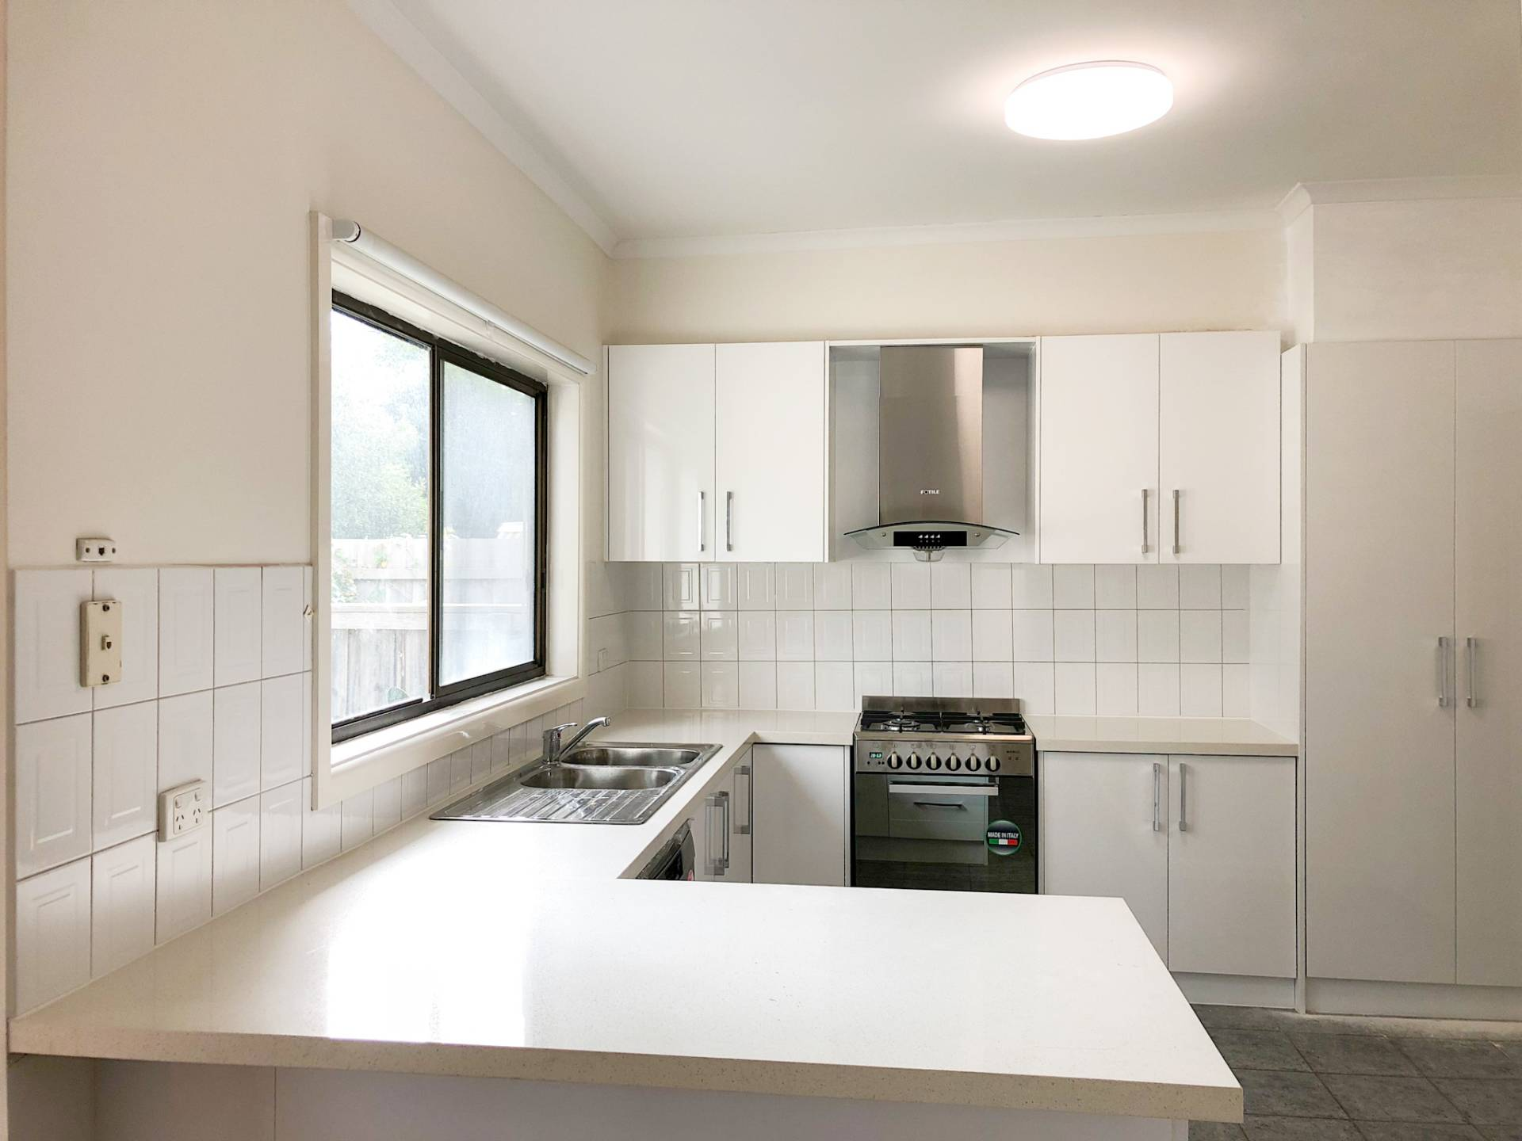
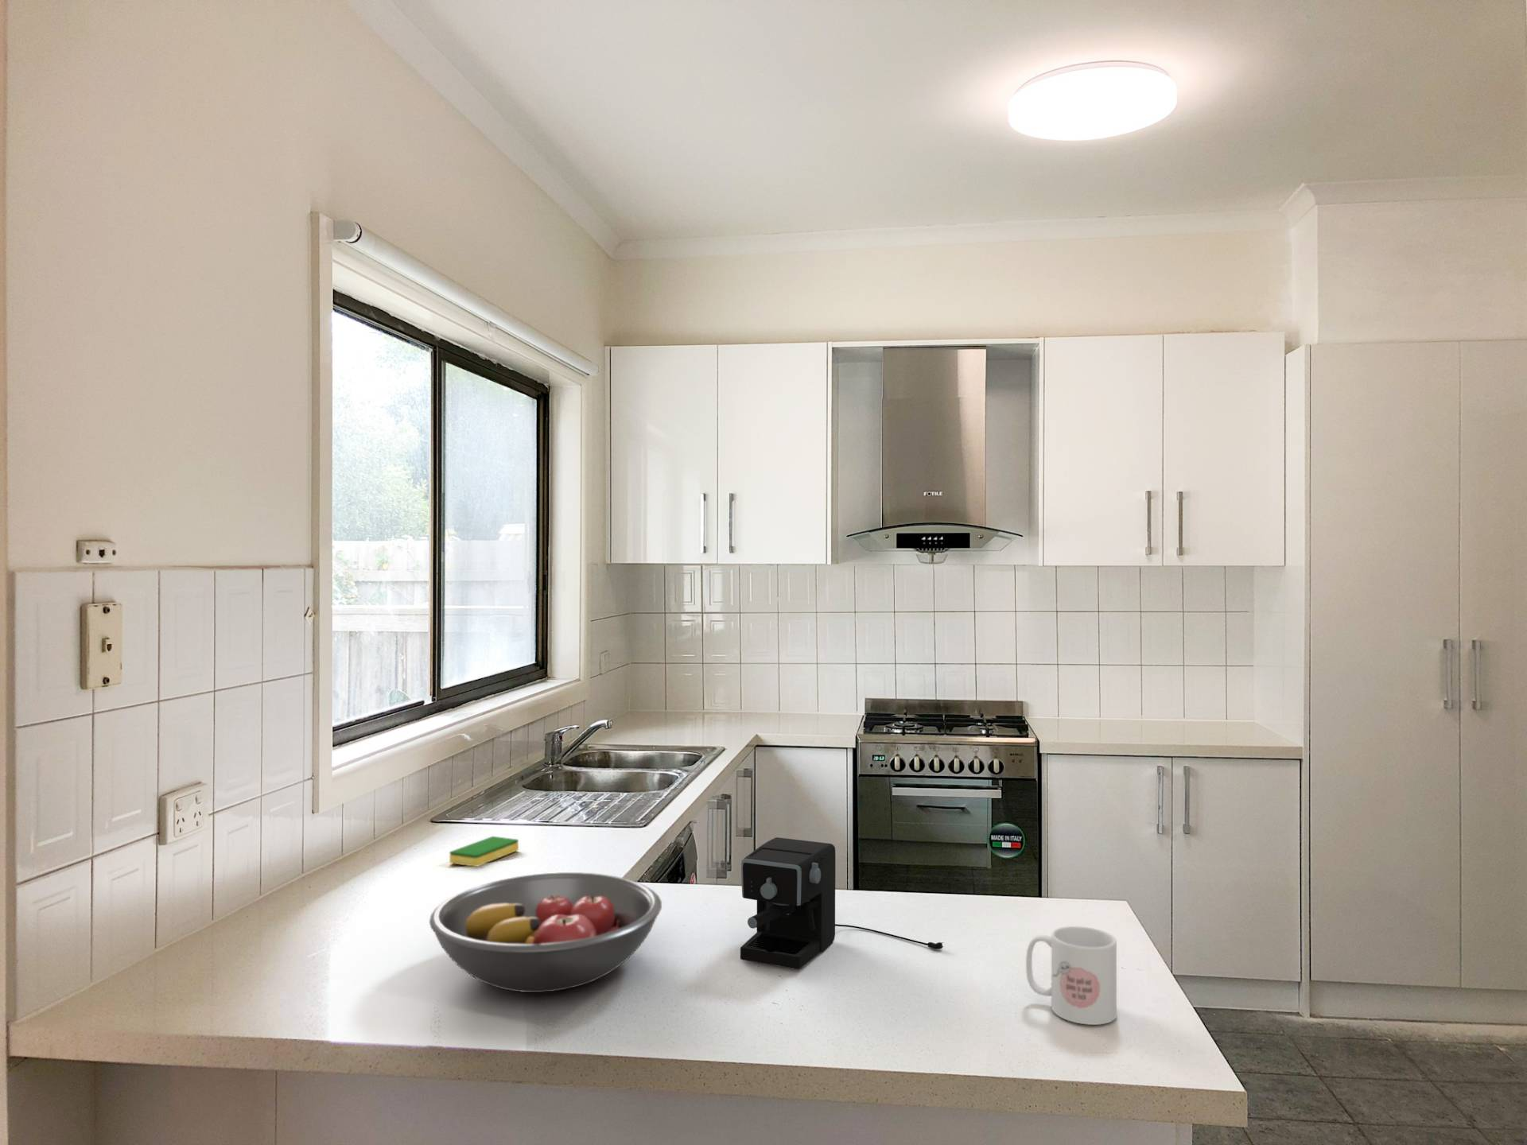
+ dish sponge [448,836,519,867]
+ coffee maker [739,836,944,971]
+ fruit bowl [429,872,663,993]
+ mug [1026,926,1117,1026]
